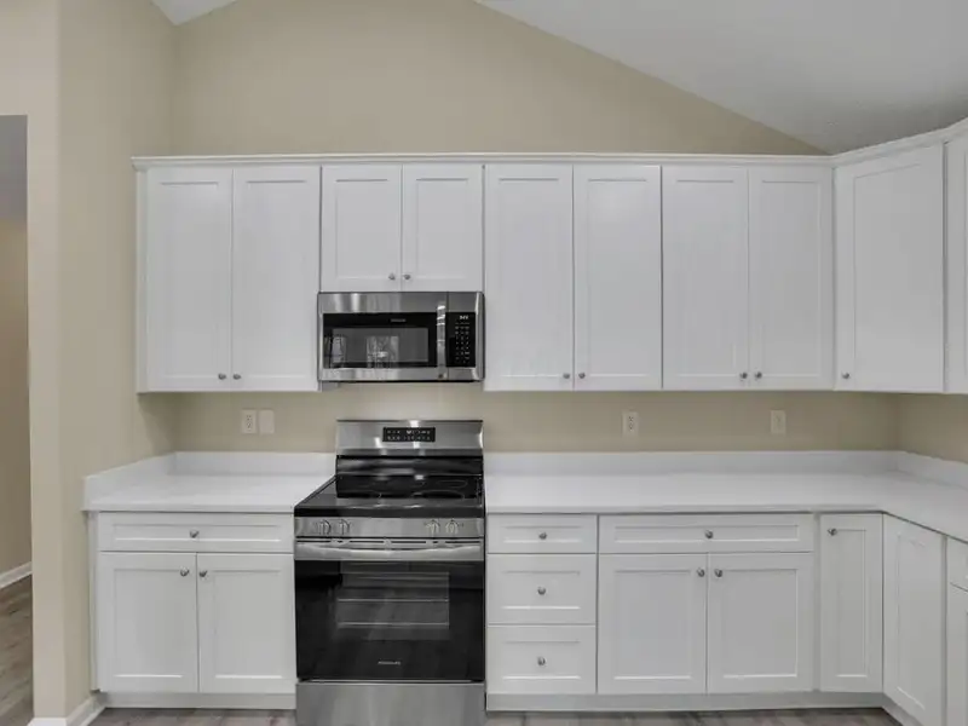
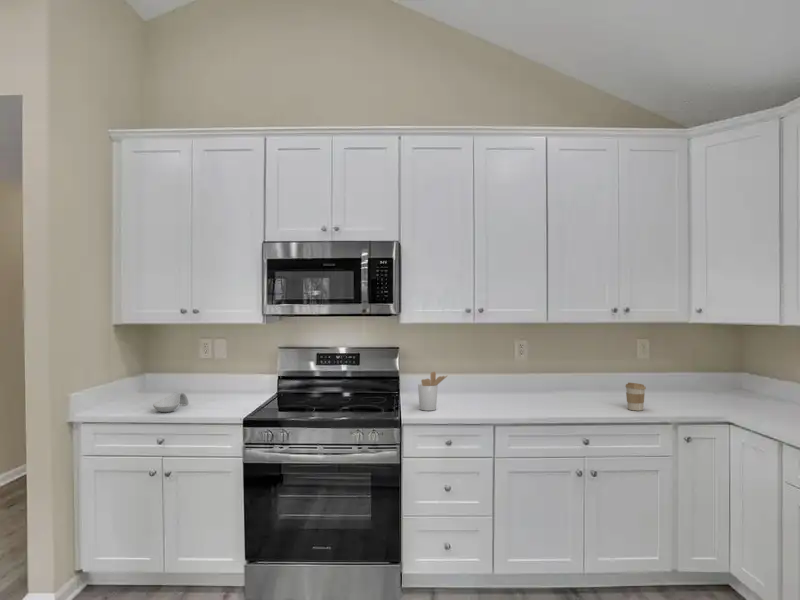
+ coffee cup [624,382,647,412]
+ spoon rest [152,392,189,413]
+ utensil holder [417,371,449,412]
